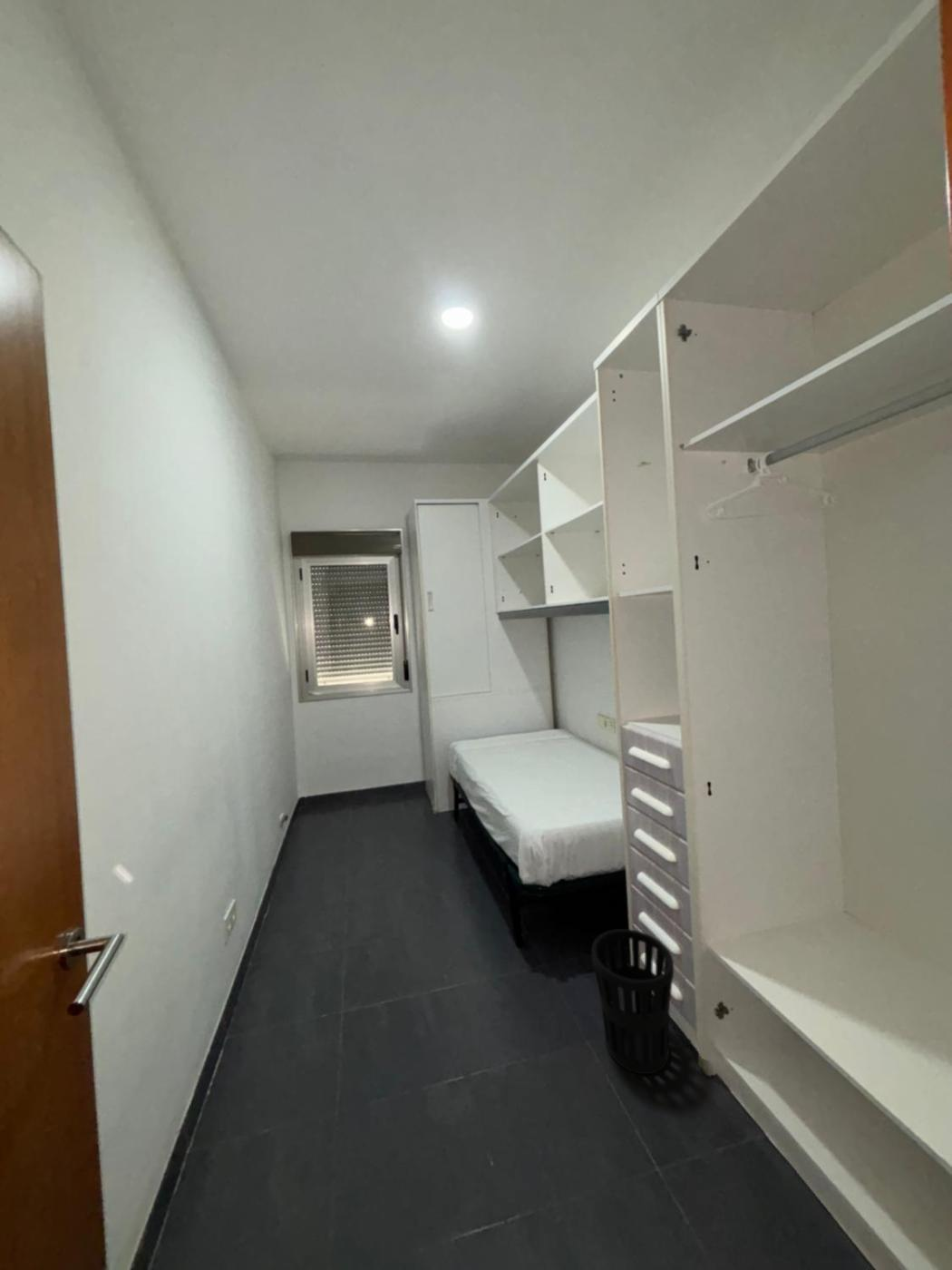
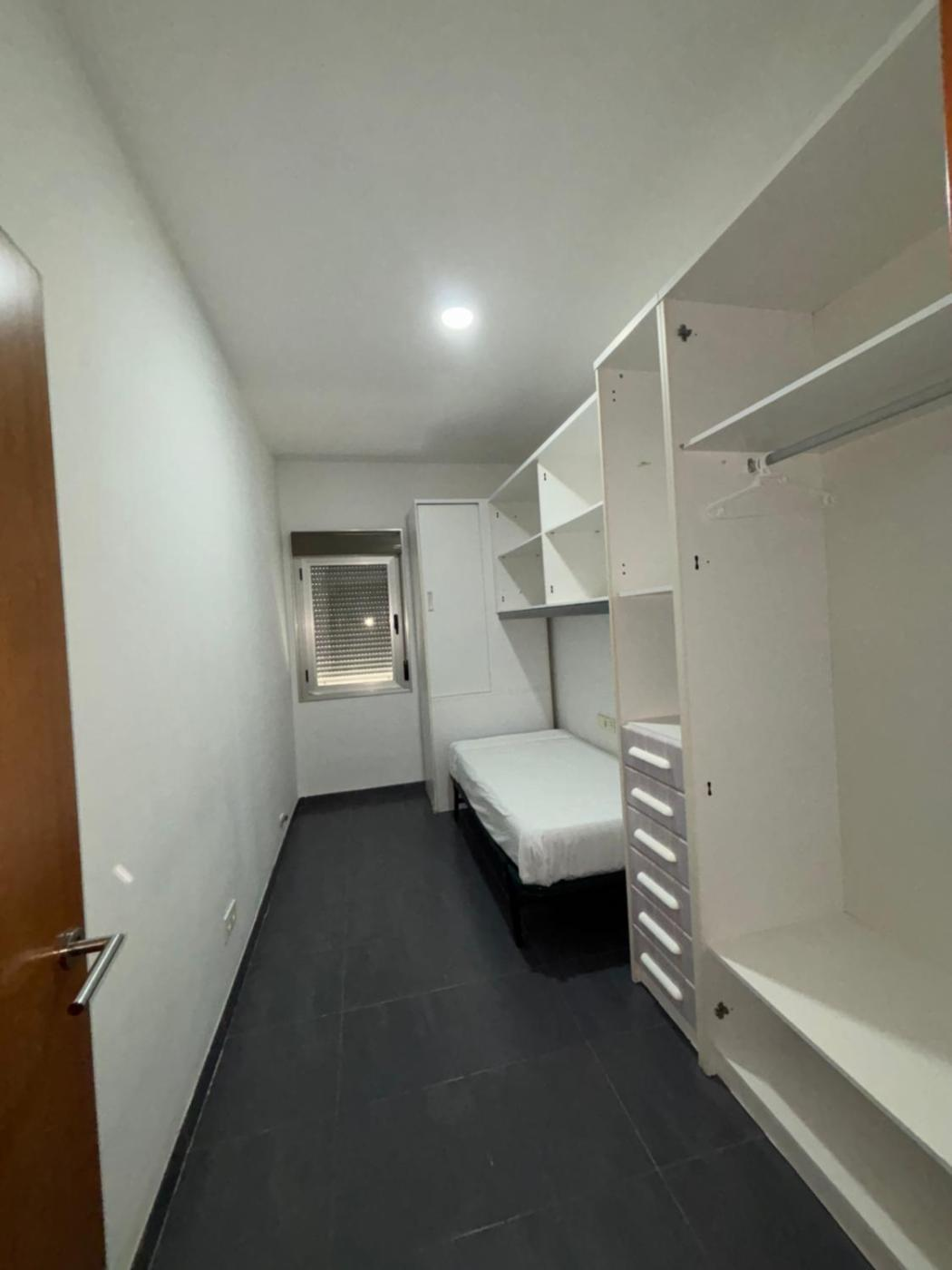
- wastebasket [591,928,675,1075]
